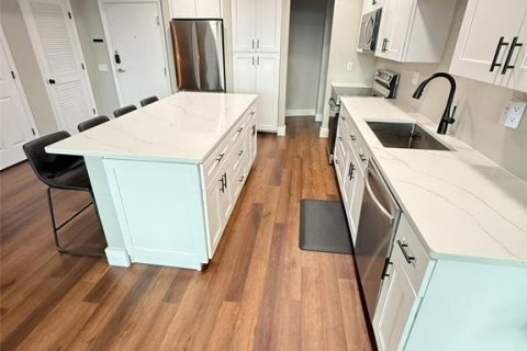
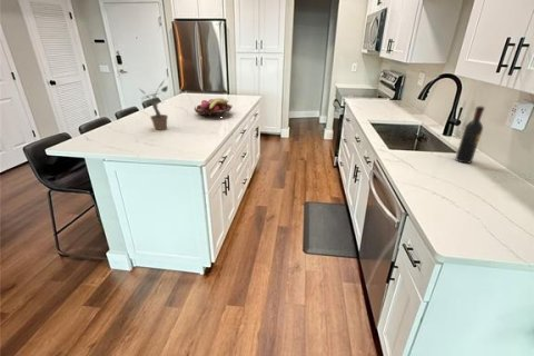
+ fruit basket [194,97,234,118]
+ wine bottle [454,105,486,165]
+ potted plant [138,79,169,131]
